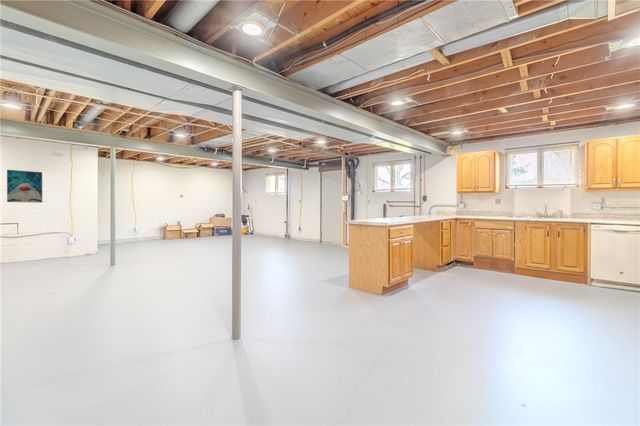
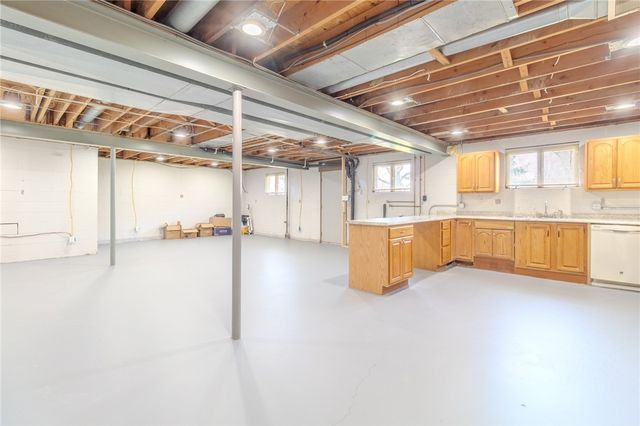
- wall art [6,169,43,204]
